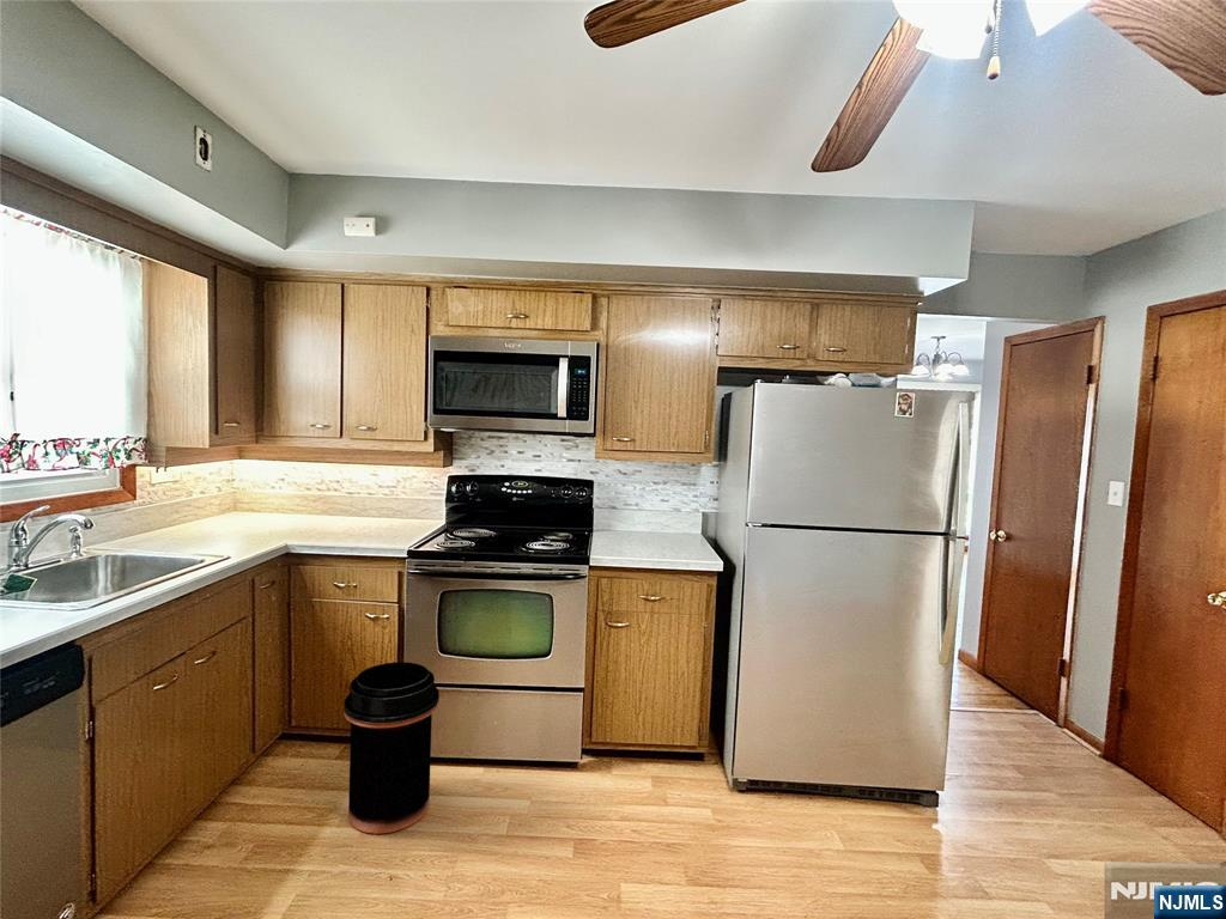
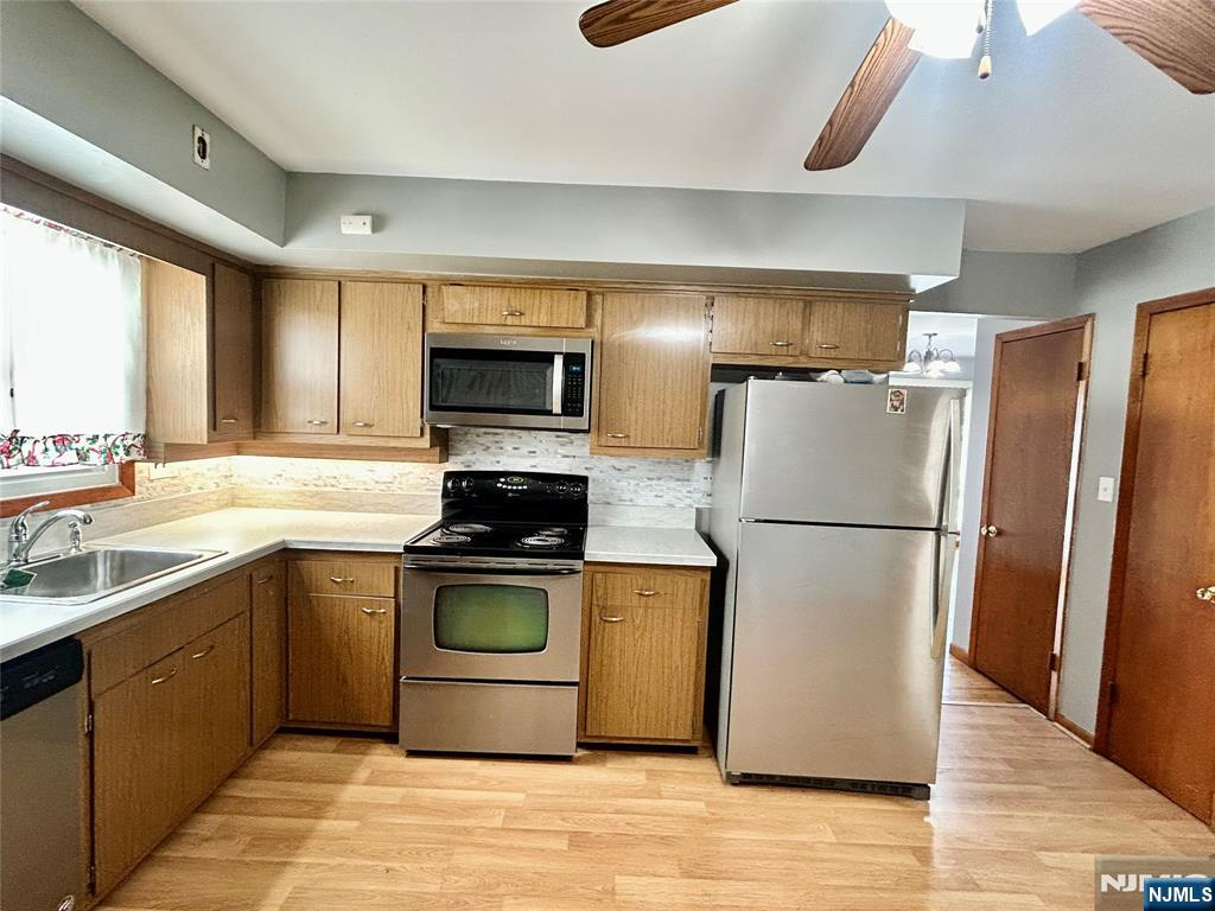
- trash can [342,661,441,834]
